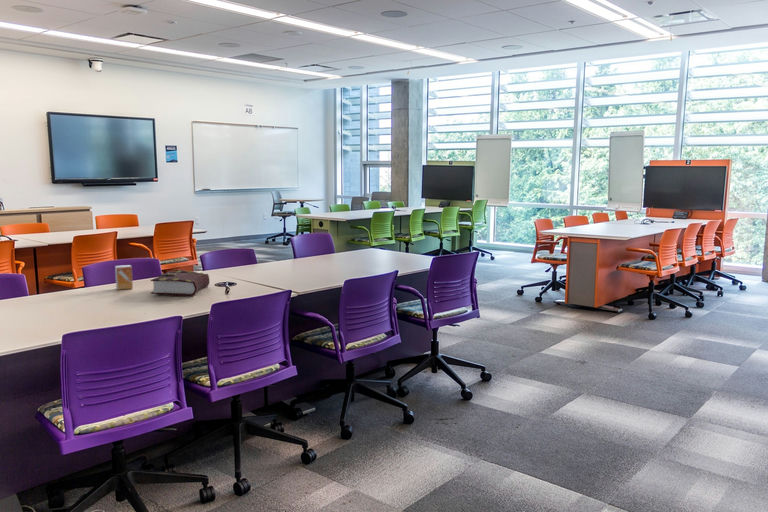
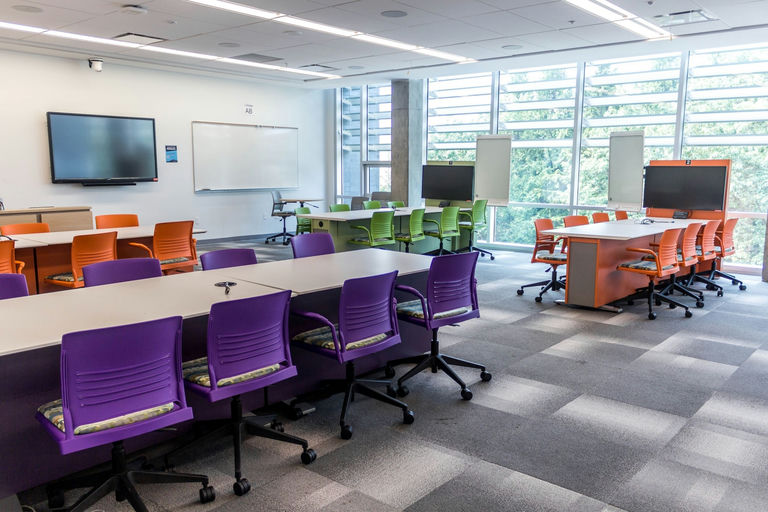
- book [150,269,210,297]
- small box [114,264,134,291]
